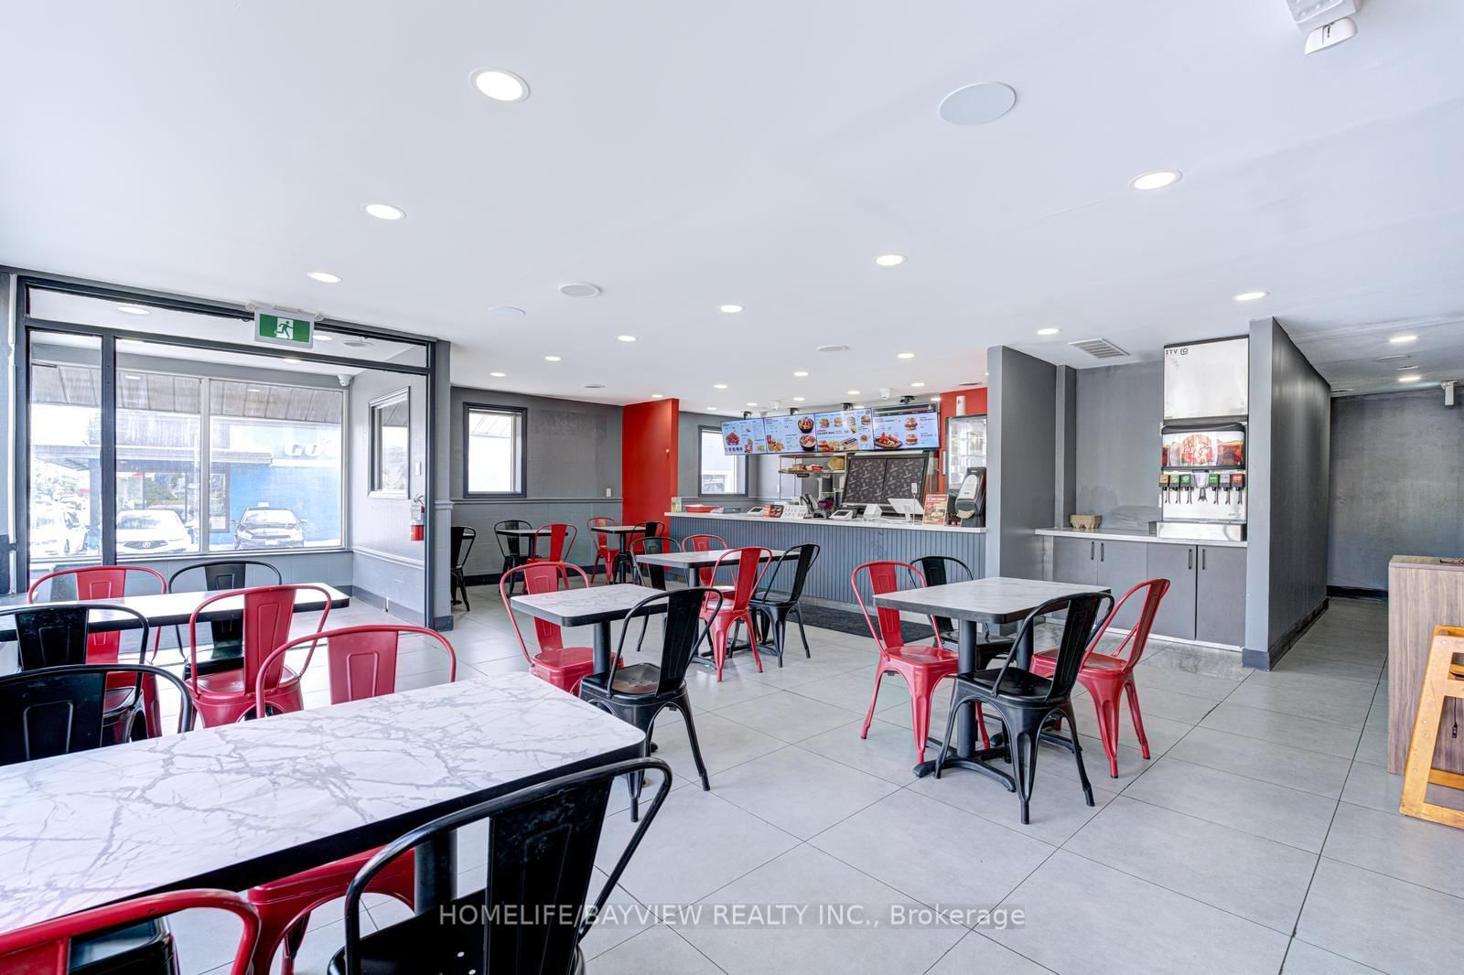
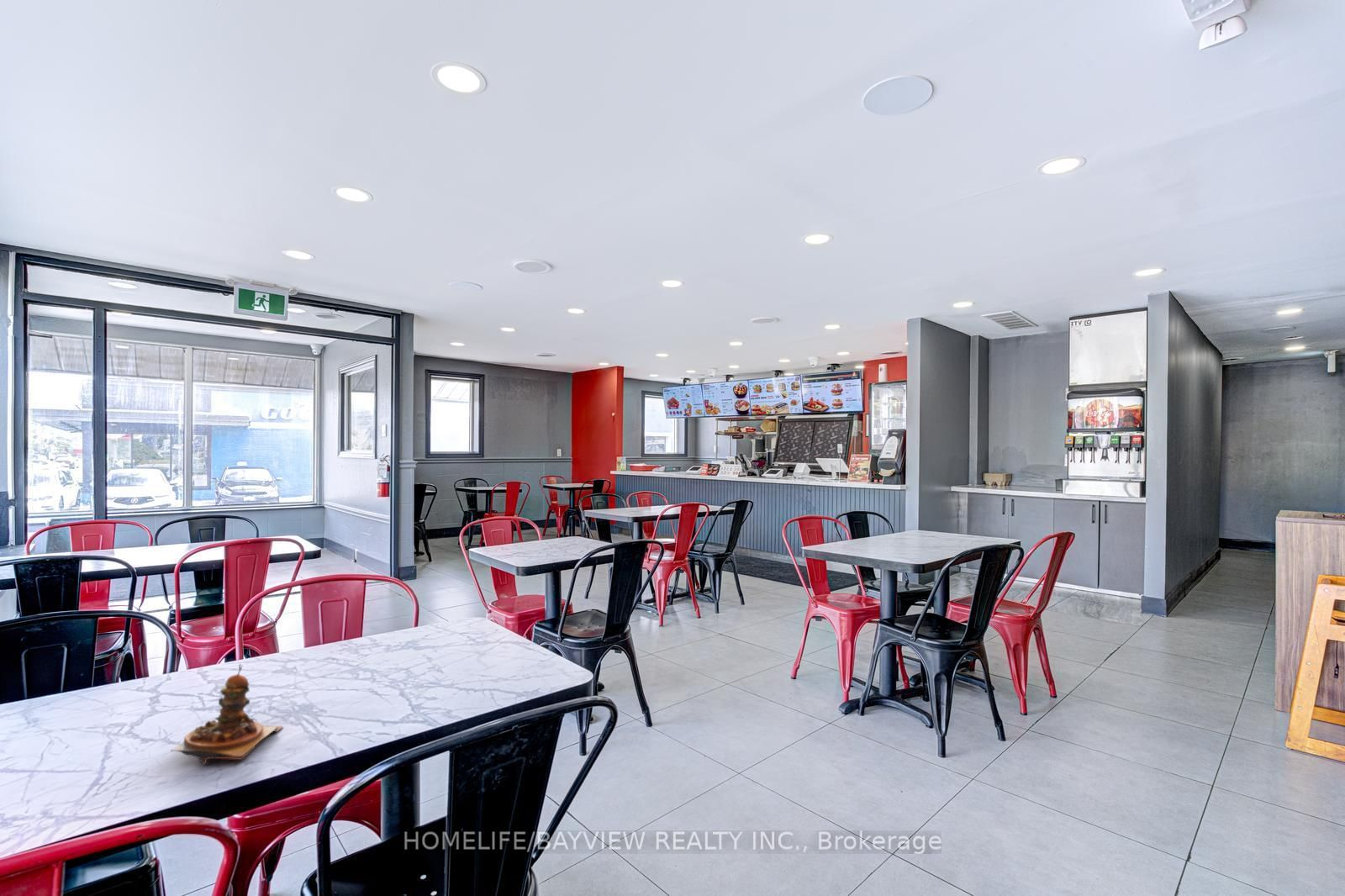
+ burger [170,663,284,767]
